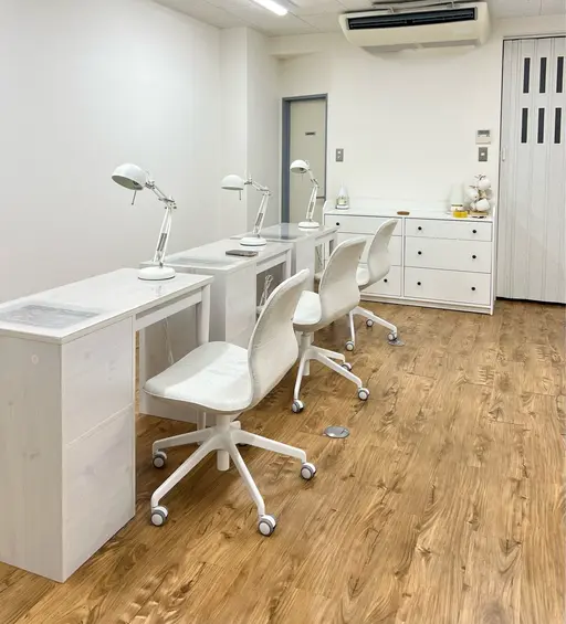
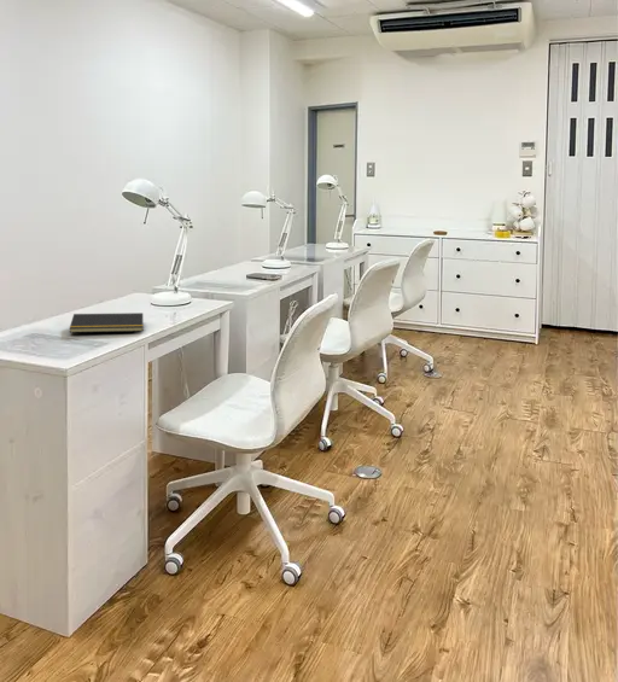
+ notepad [69,311,145,333]
